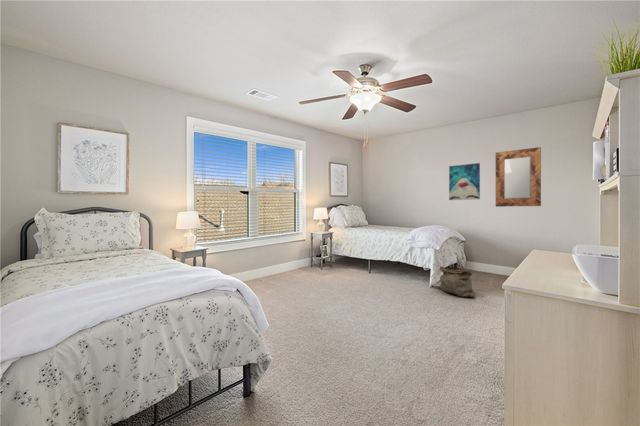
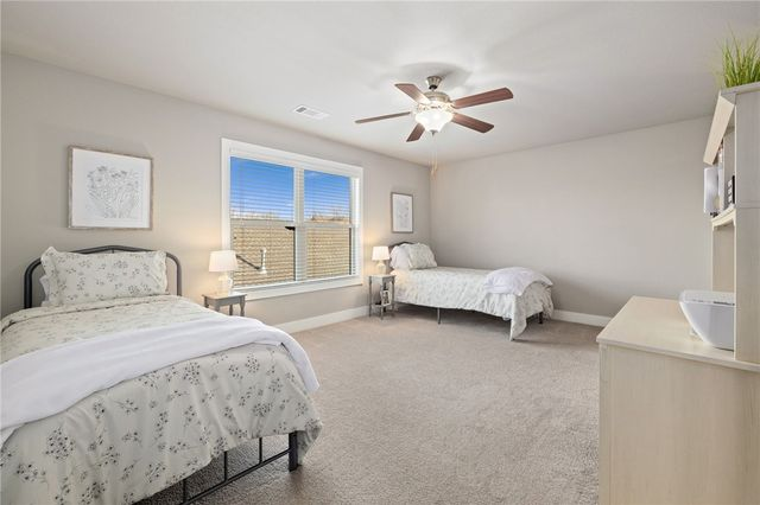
- bag [437,265,476,299]
- wall art [448,162,481,201]
- home mirror [495,146,542,208]
